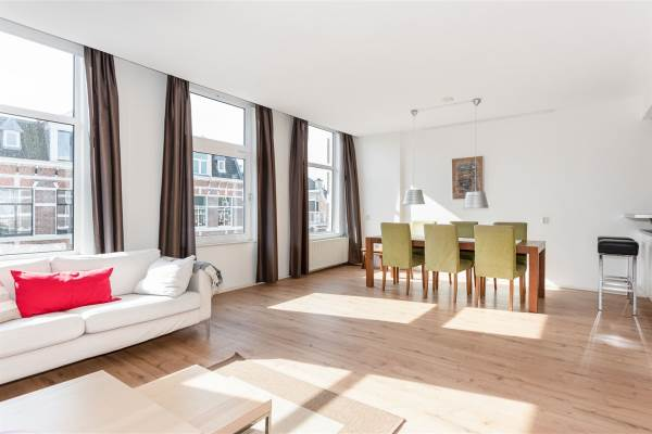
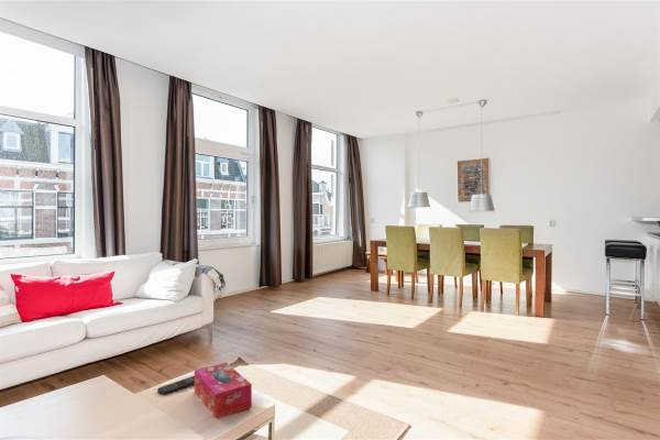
+ remote control [156,375,195,396]
+ tissue box [194,362,253,419]
